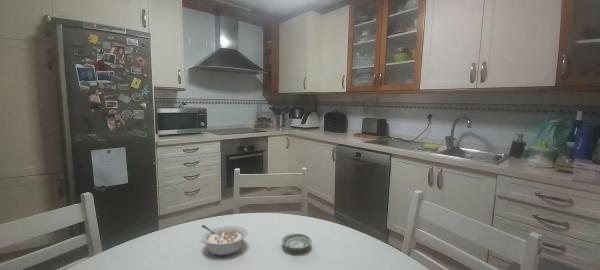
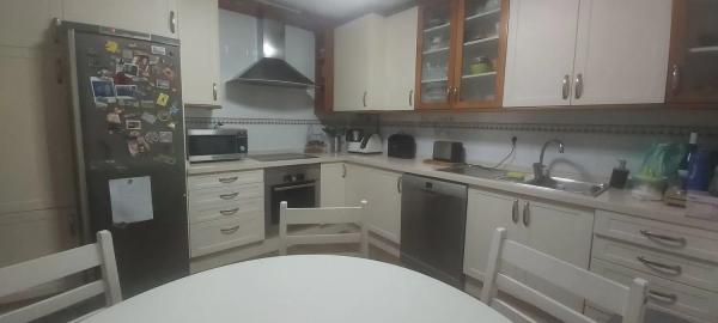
- legume [200,224,249,257]
- saucer [281,232,313,252]
